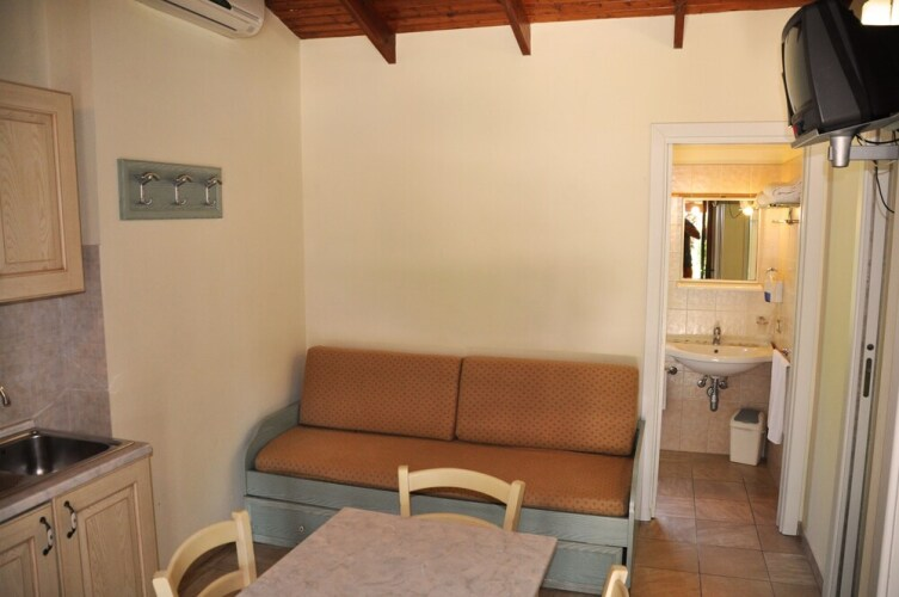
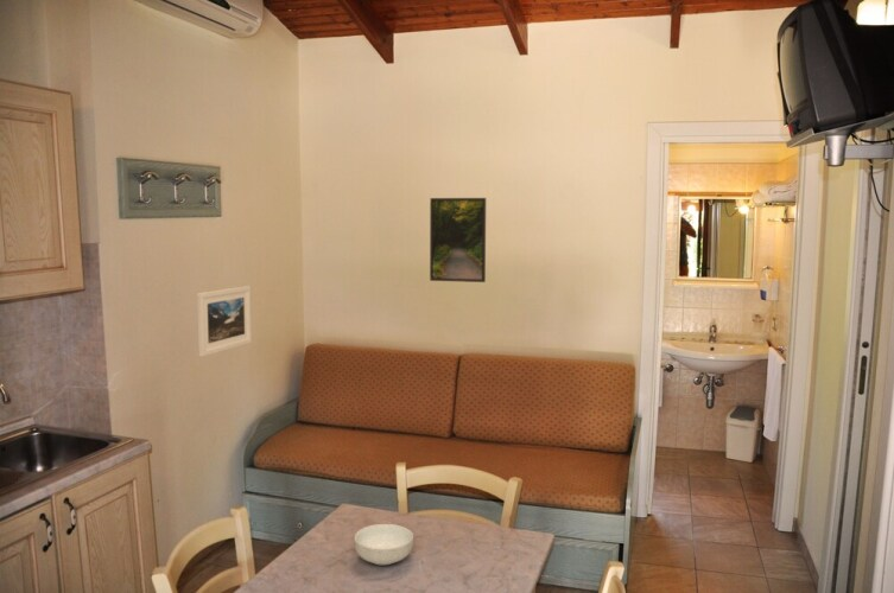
+ cereal bowl [353,523,414,566]
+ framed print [196,285,253,358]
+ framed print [429,197,487,283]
